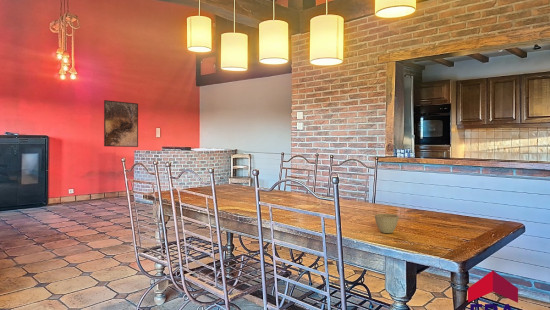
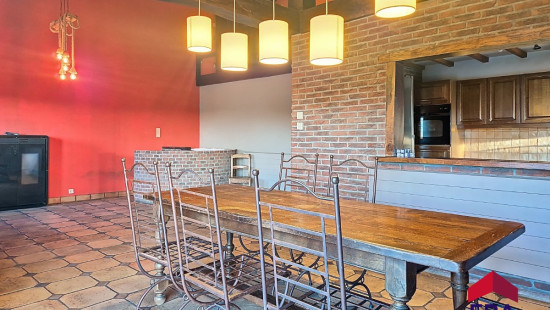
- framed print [103,99,139,148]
- flower pot [374,213,400,234]
